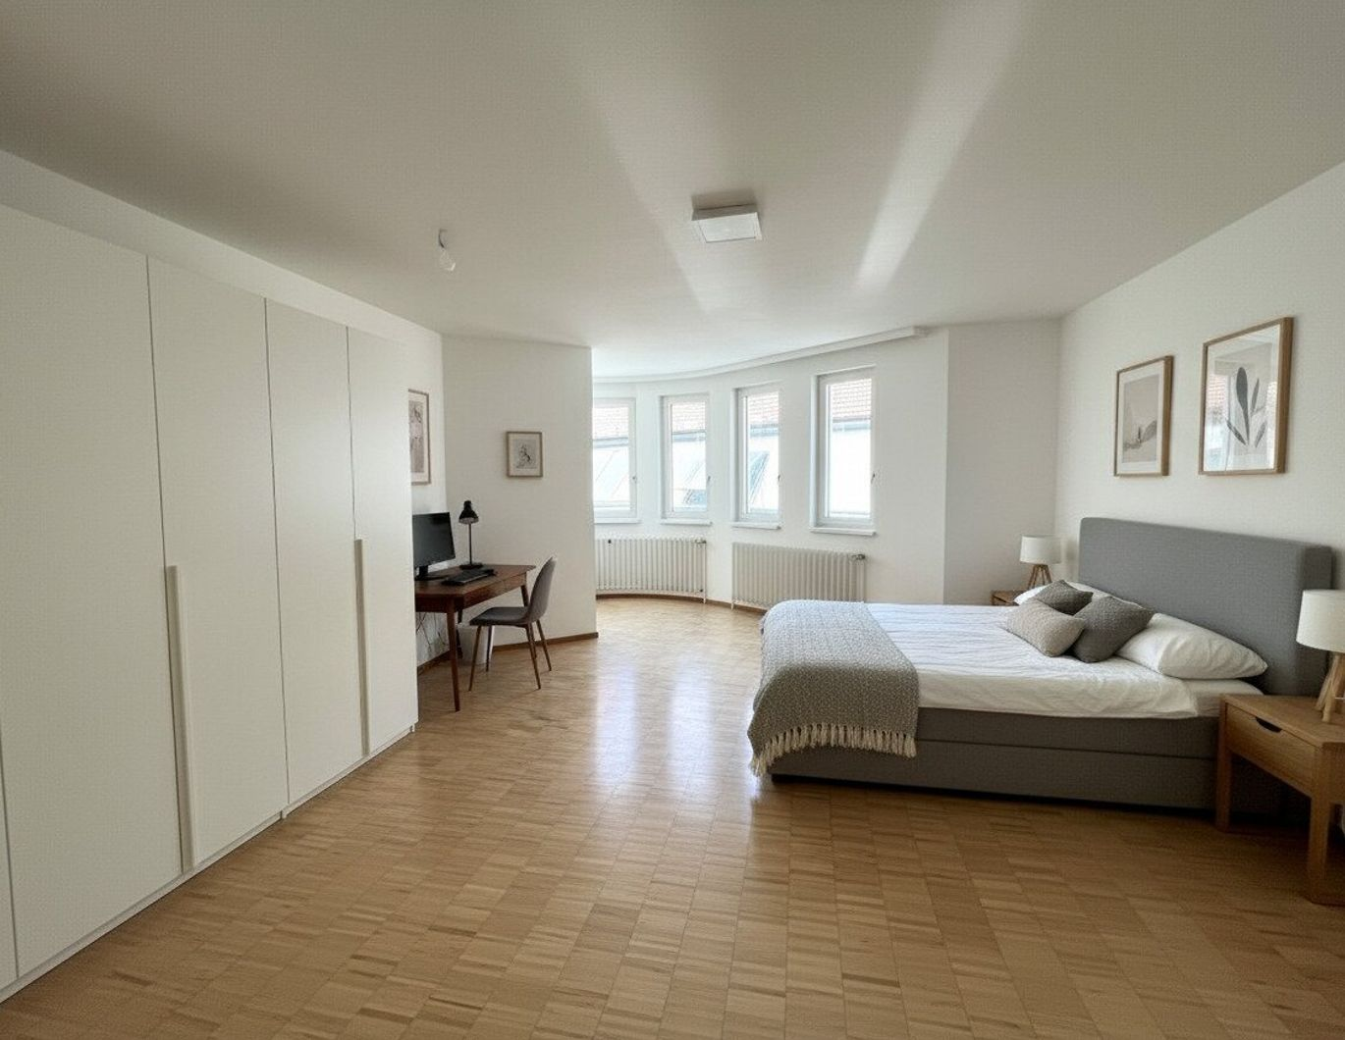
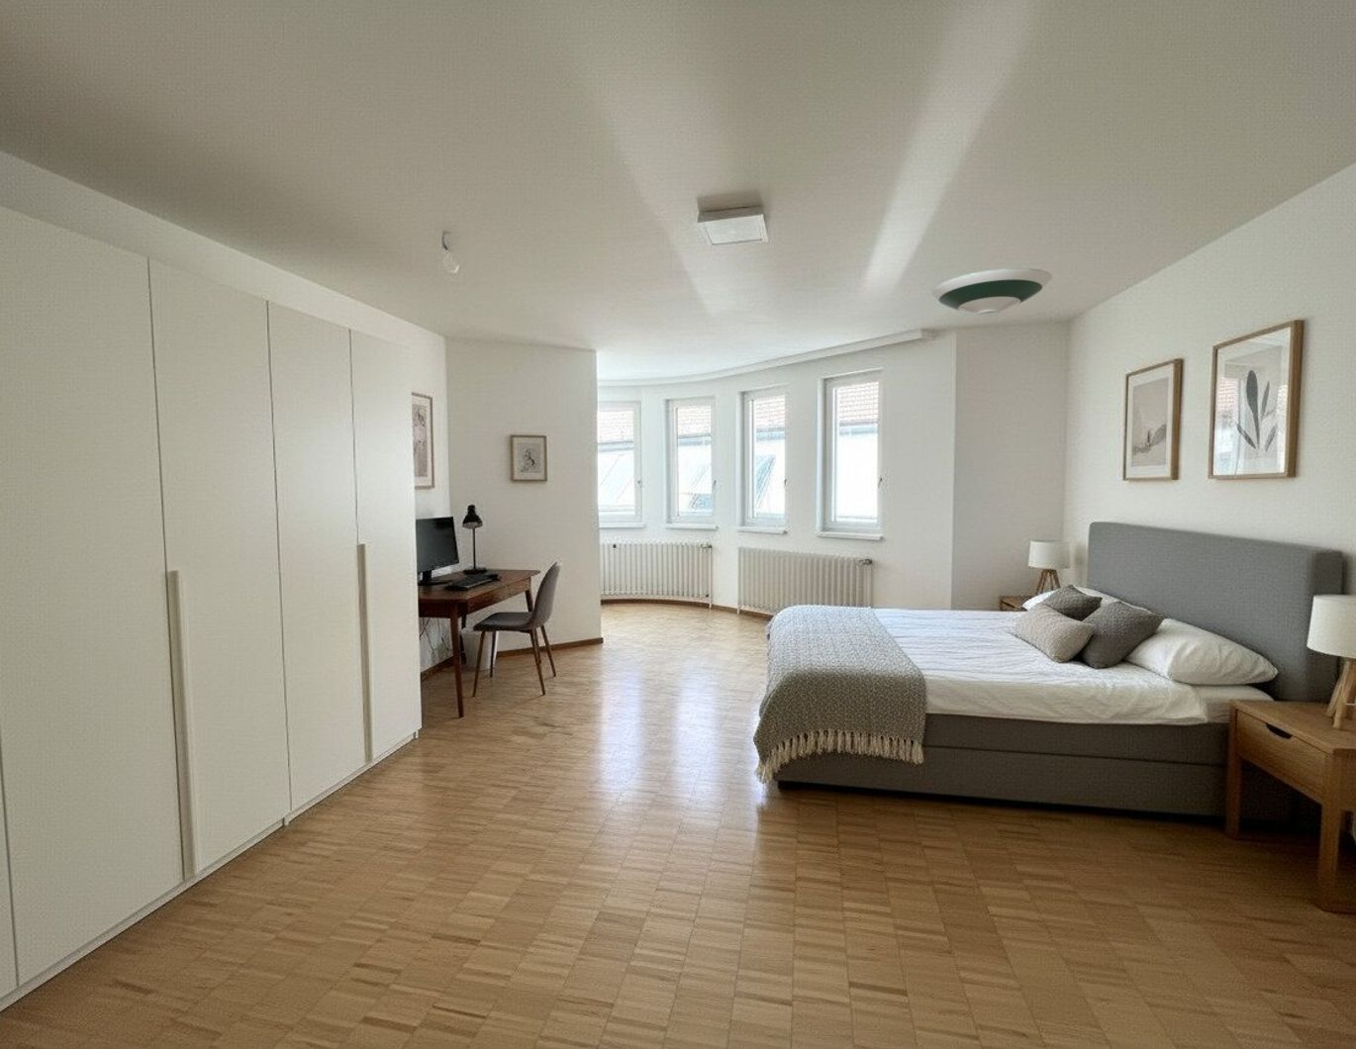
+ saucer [929,267,1053,318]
